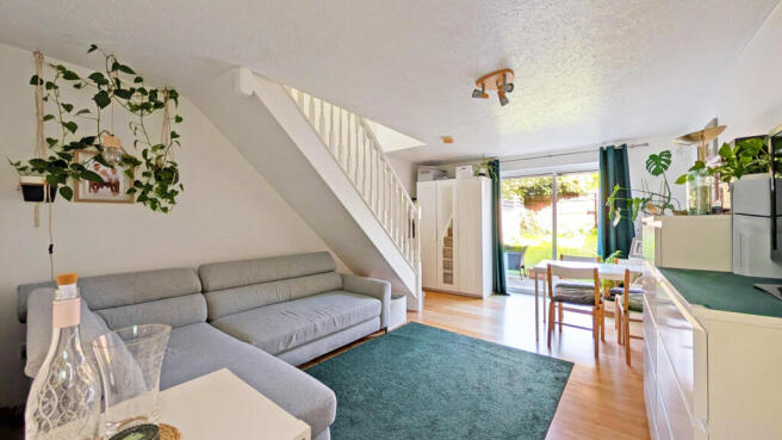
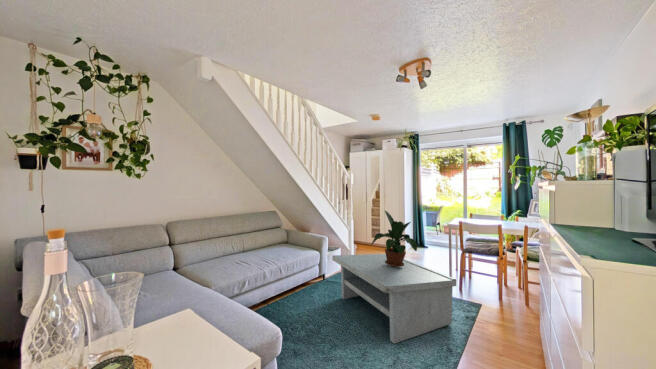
+ coffee table [331,253,457,345]
+ potted plant [370,210,418,266]
